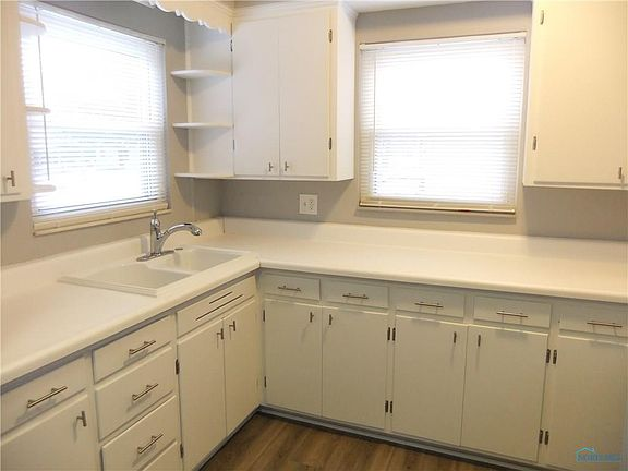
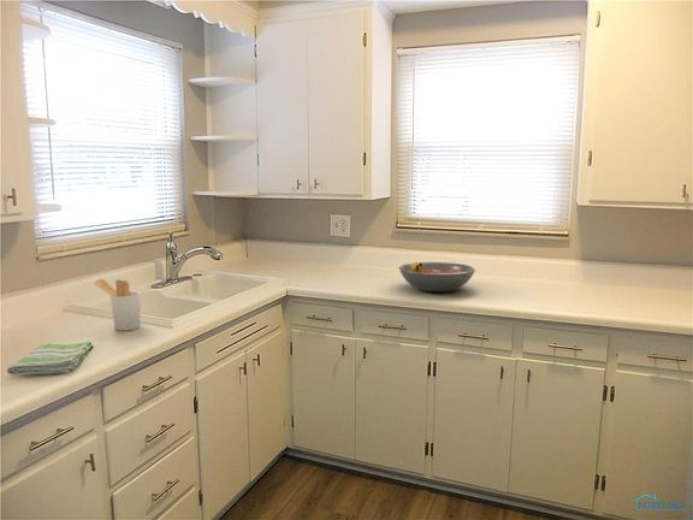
+ utensil holder [93,278,142,331]
+ dish towel [5,341,95,377]
+ fruit bowl [397,261,476,292]
